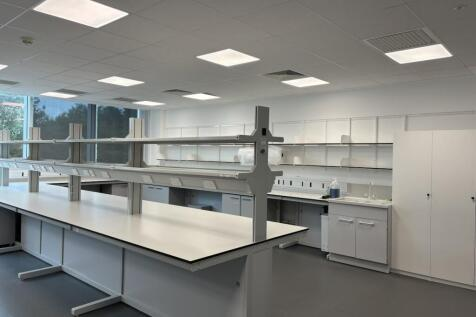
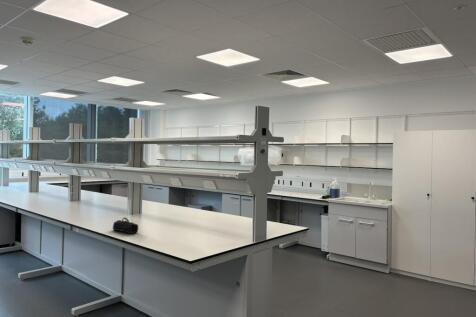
+ pencil case [112,216,139,235]
